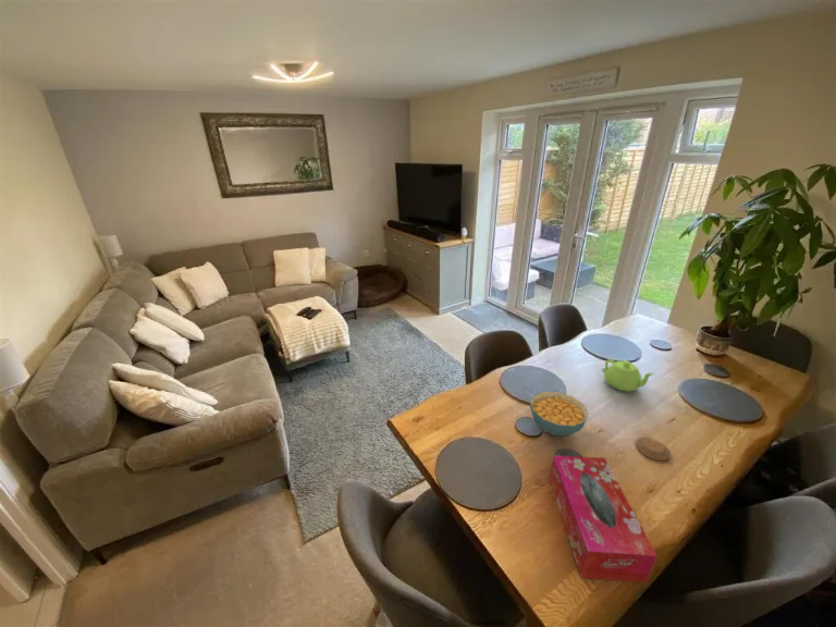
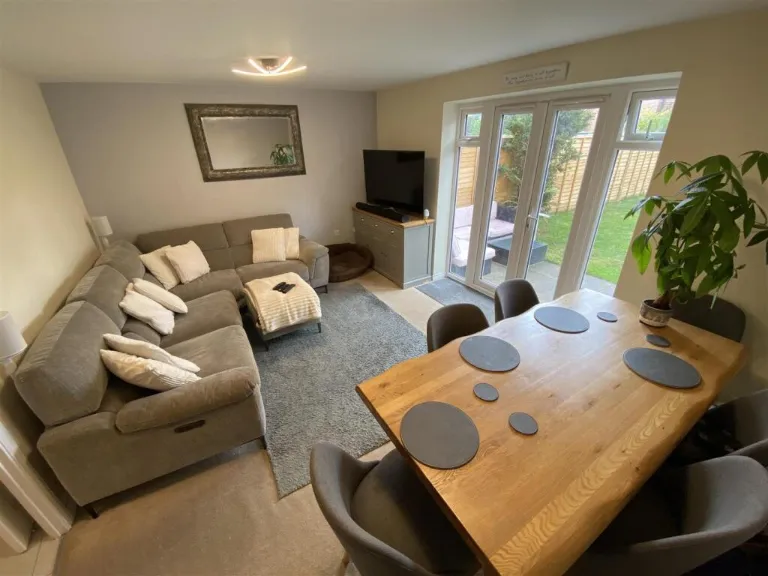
- coaster [636,437,672,462]
- cereal bowl [529,391,590,438]
- teapot [601,359,656,393]
- tissue box [549,454,659,583]
